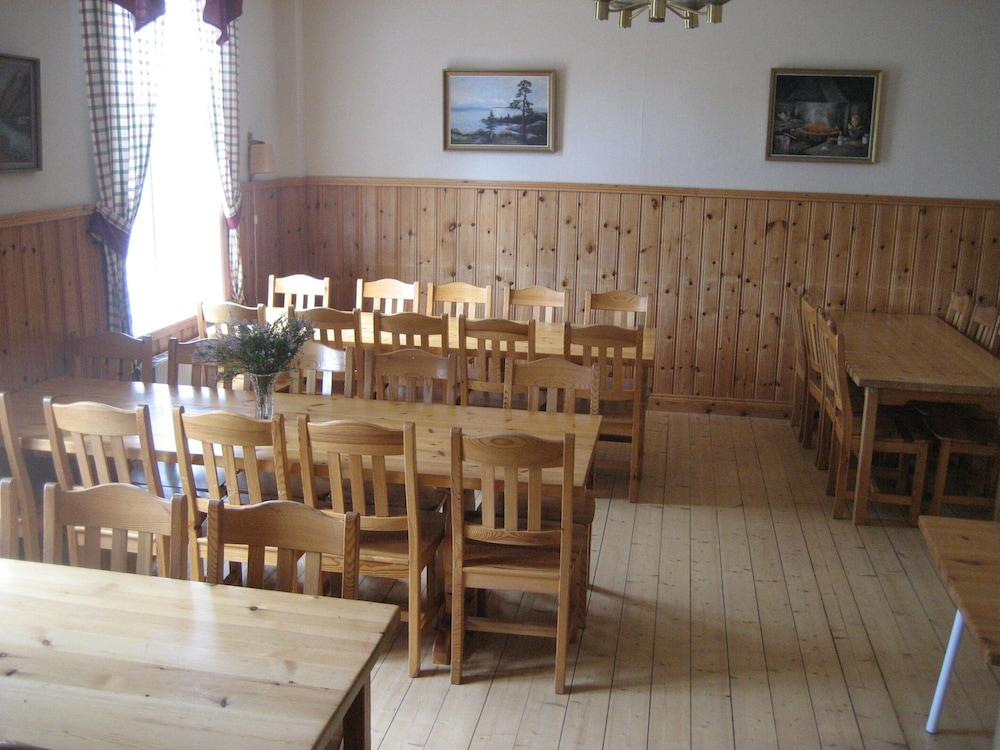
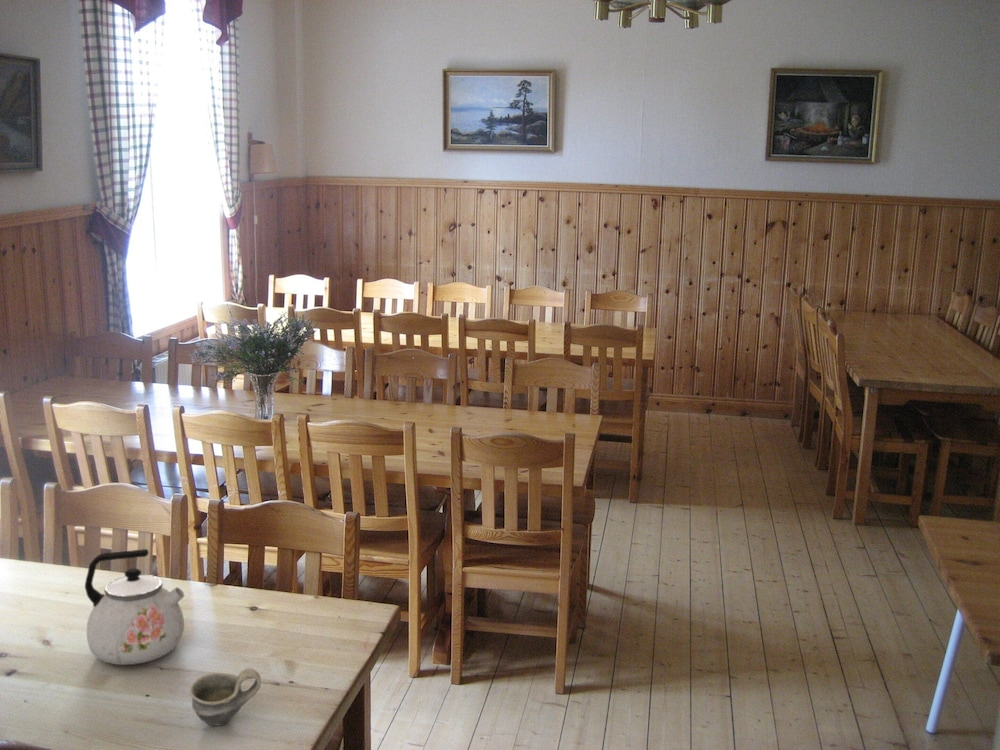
+ kettle [84,548,185,666]
+ cup [189,667,262,727]
